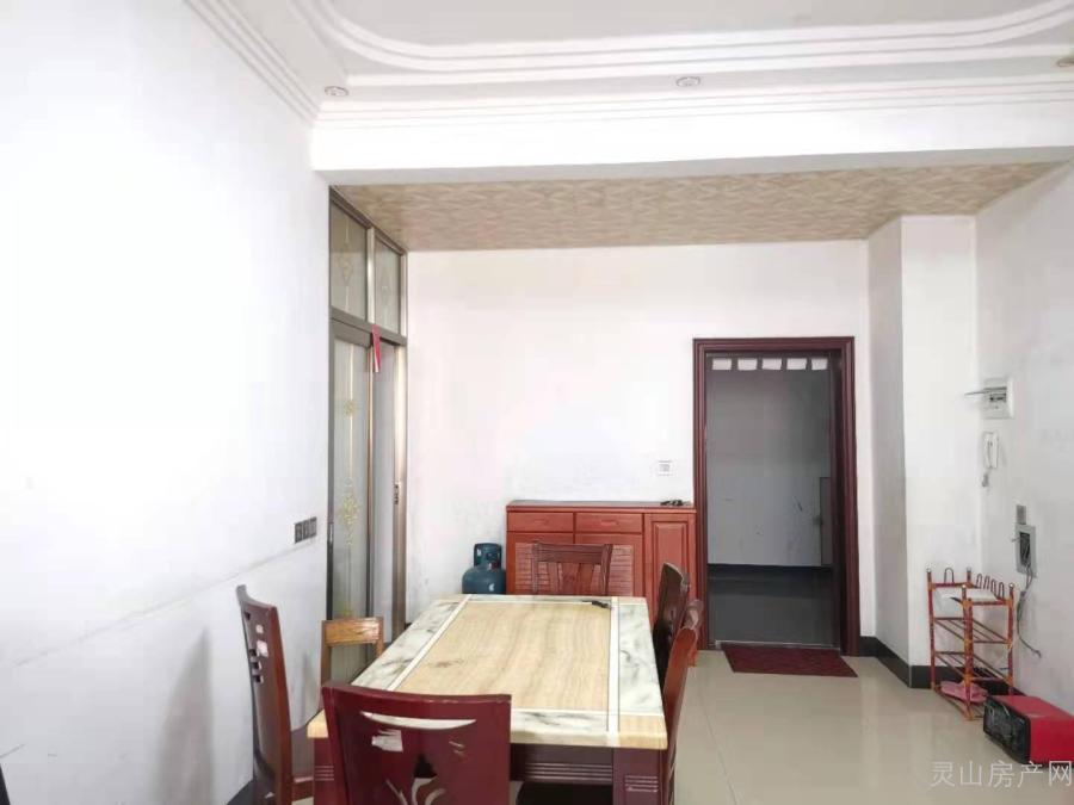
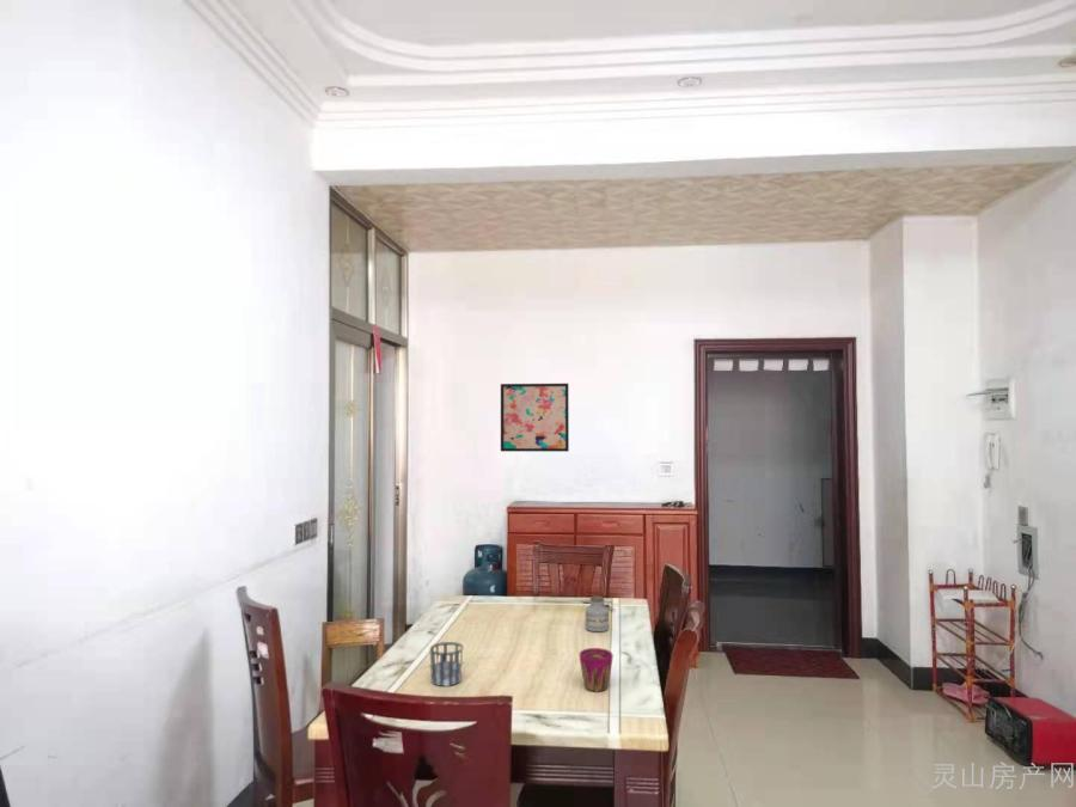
+ jar [585,594,610,632]
+ wall art [500,383,570,453]
+ cup [429,641,464,687]
+ cup [579,647,615,693]
